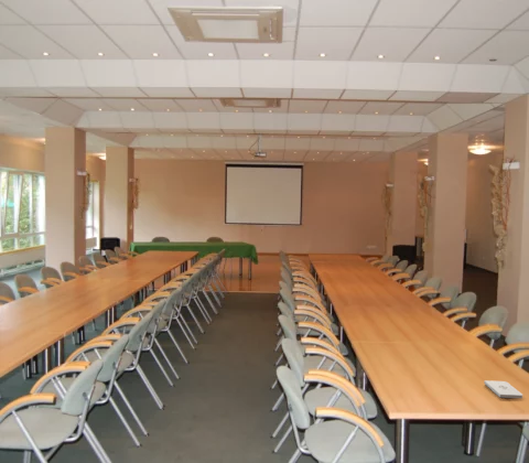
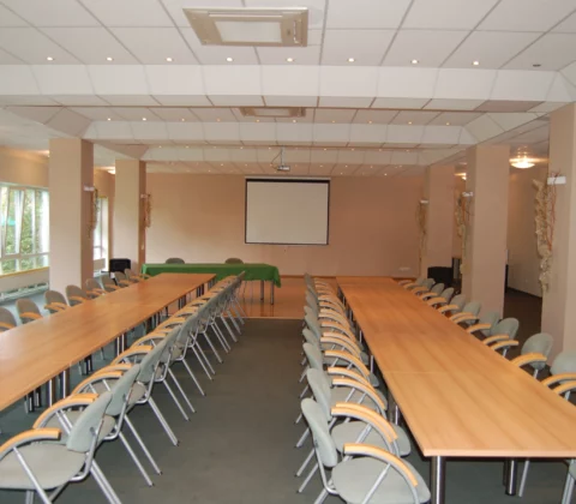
- notepad [483,379,523,399]
